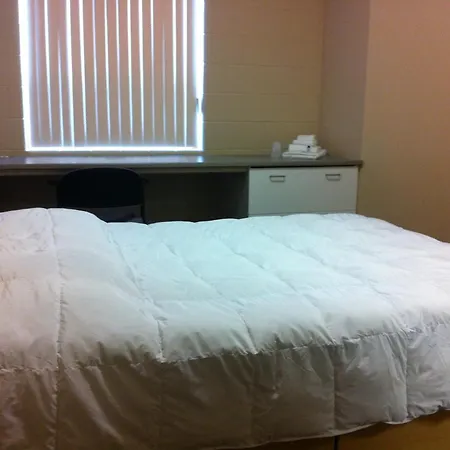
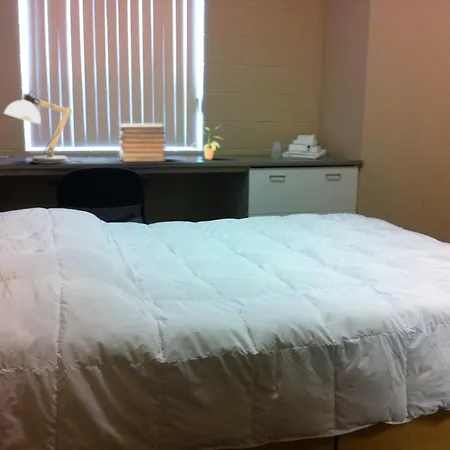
+ potted plant [190,120,223,160]
+ book stack [118,122,168,163]
+ desk lamp [3,89,82,165]
